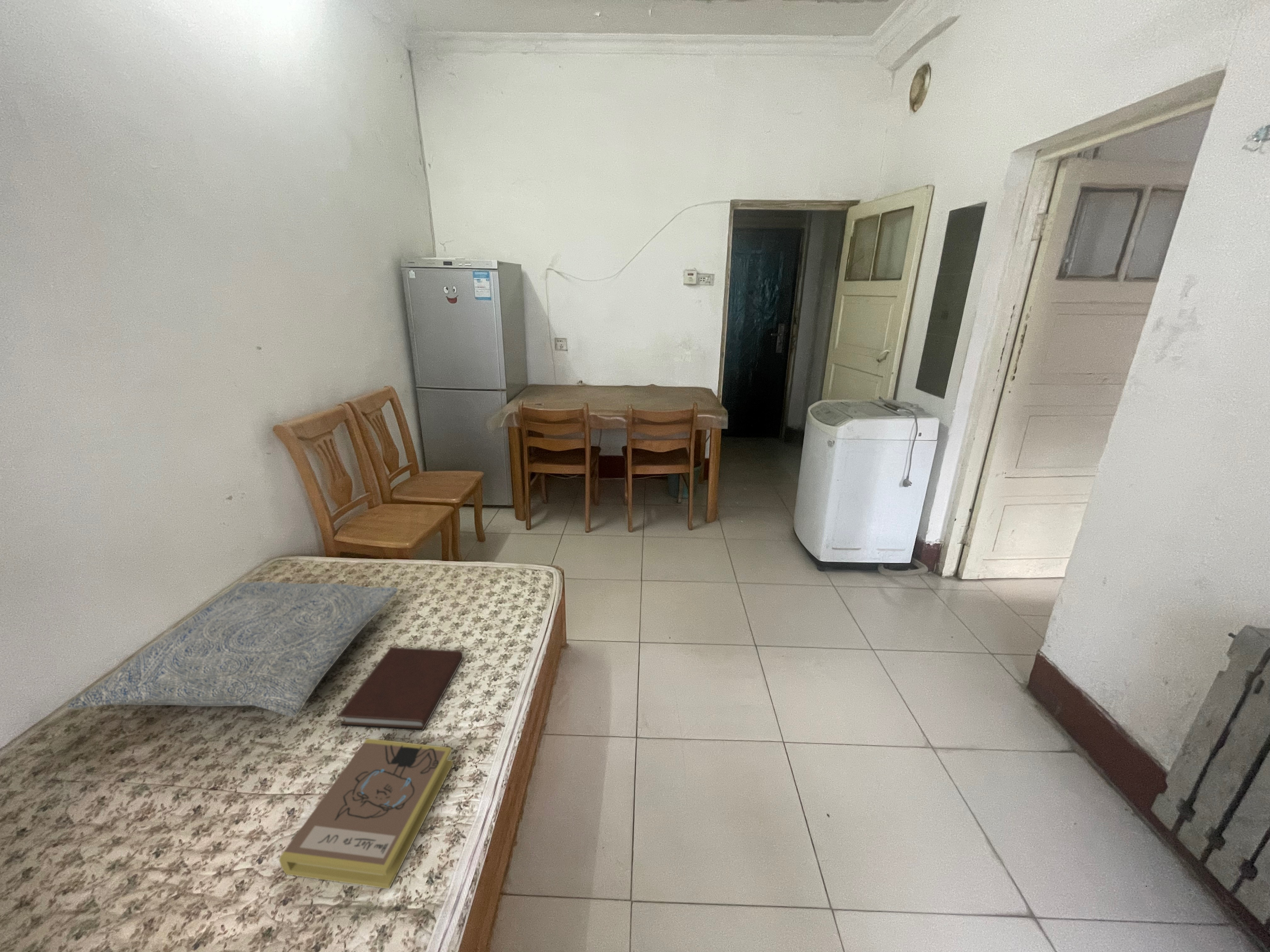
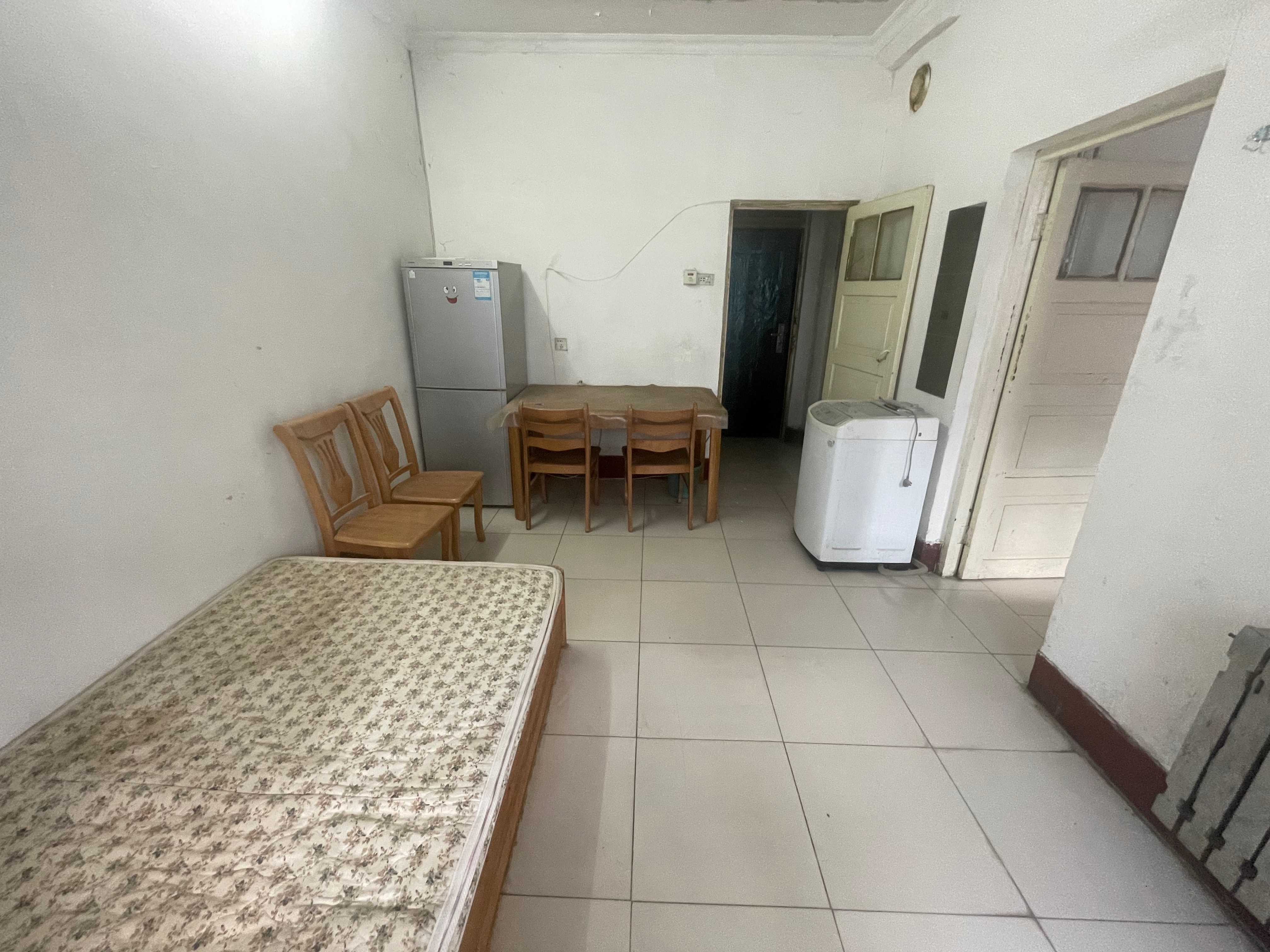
- book [279,738,453,889]
- pillow [66,581,398,717]
- notebook [336,647,463,731]
